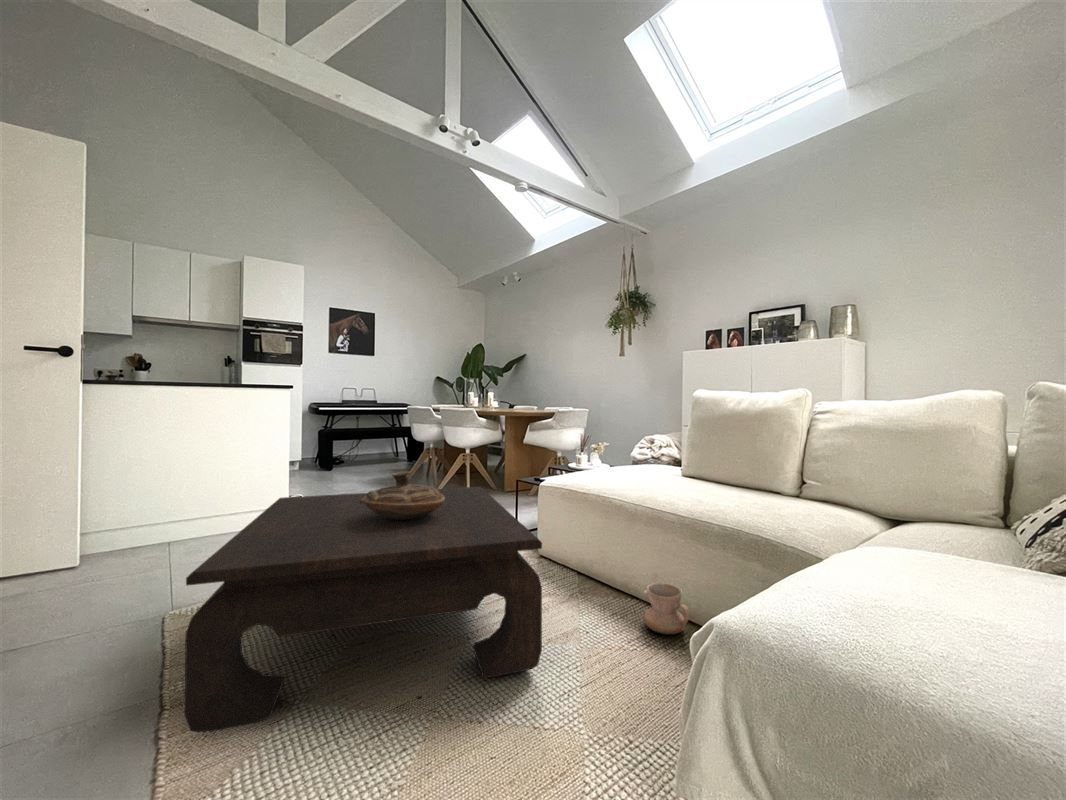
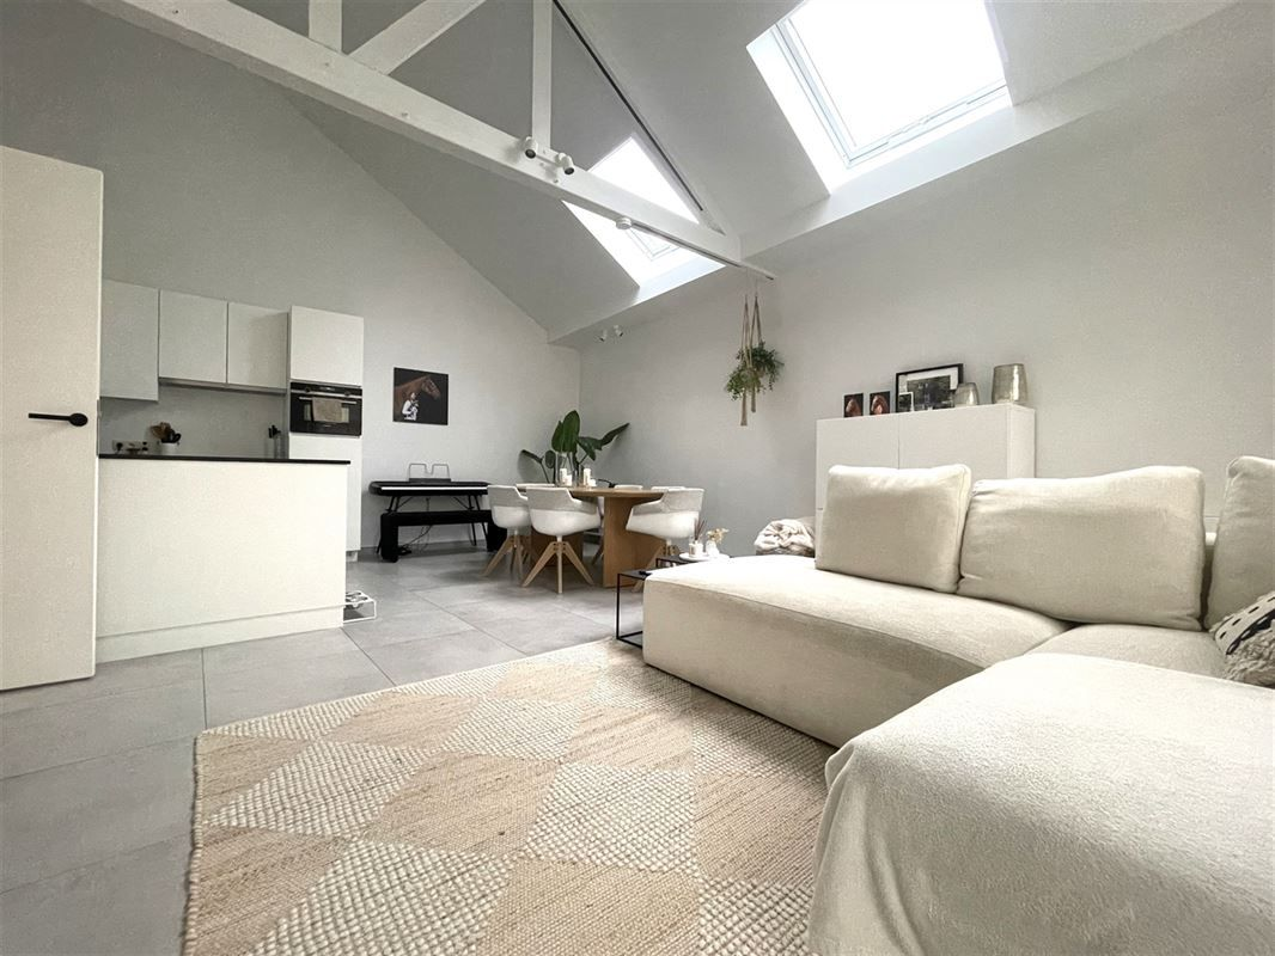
- ceramic jug [643,582,690,635]
- decorative bowl [360,471,445,520]
- coffee table [184,486,543,734]
